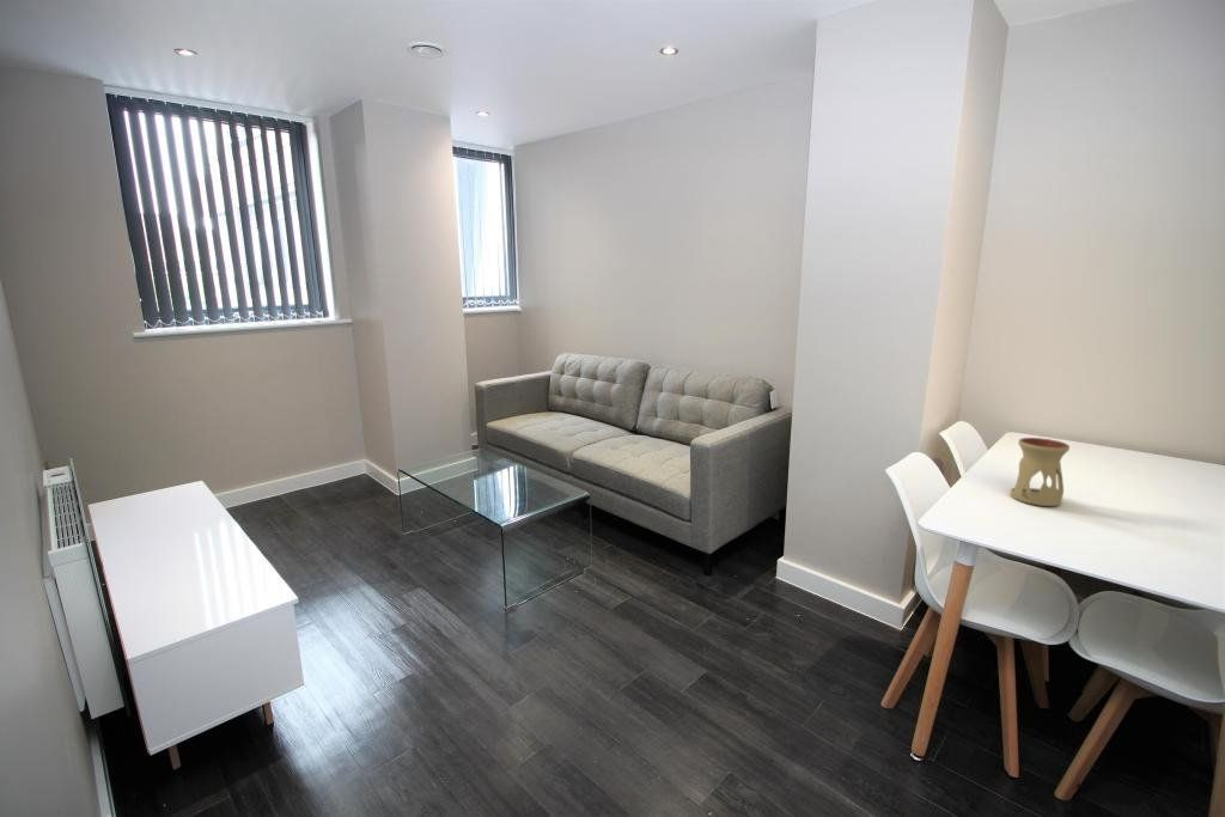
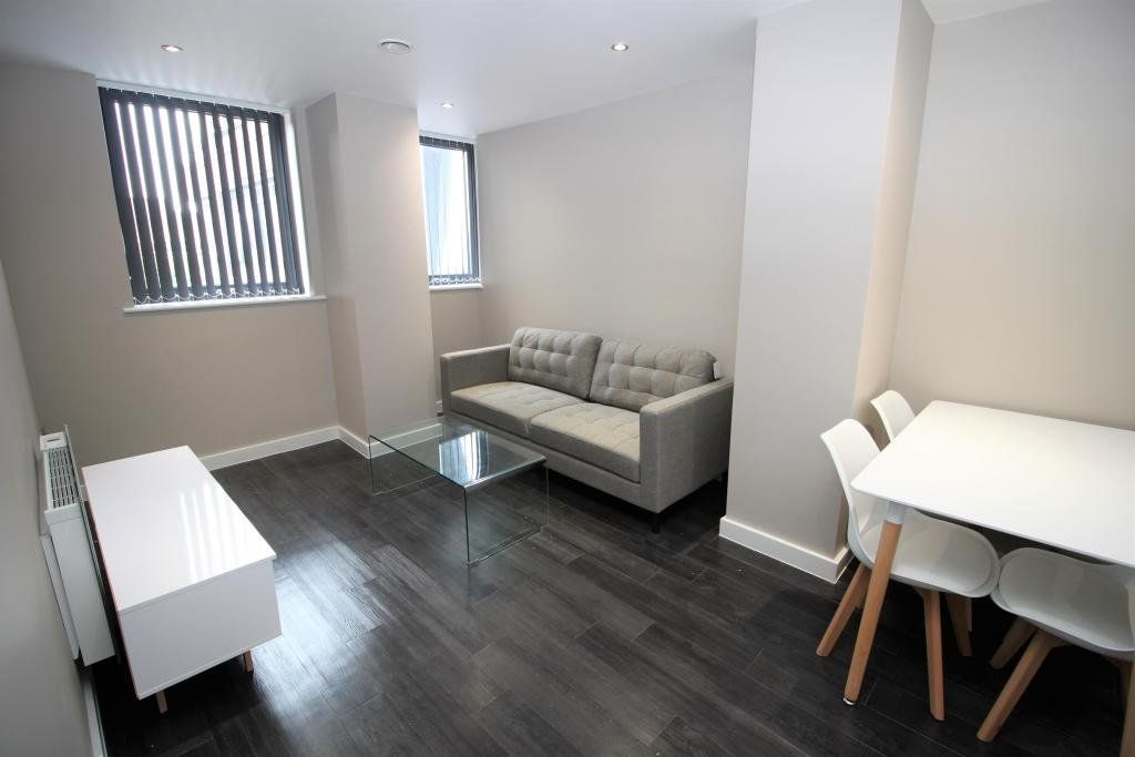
- oil burner [1010,437,1071,507]
